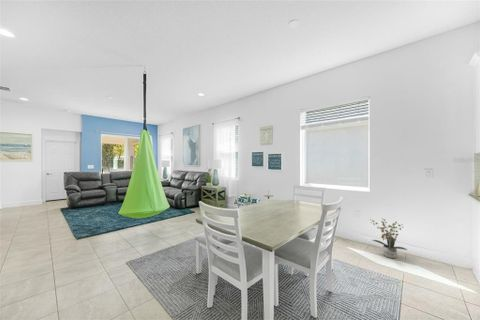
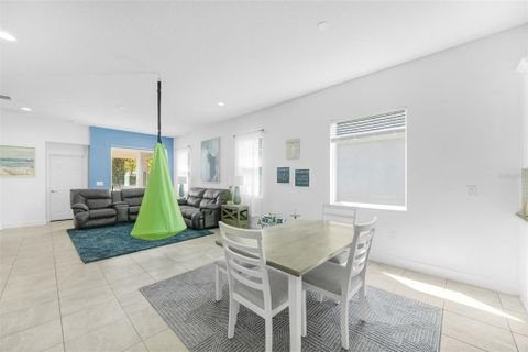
- potted plant [369,217,408,259]
